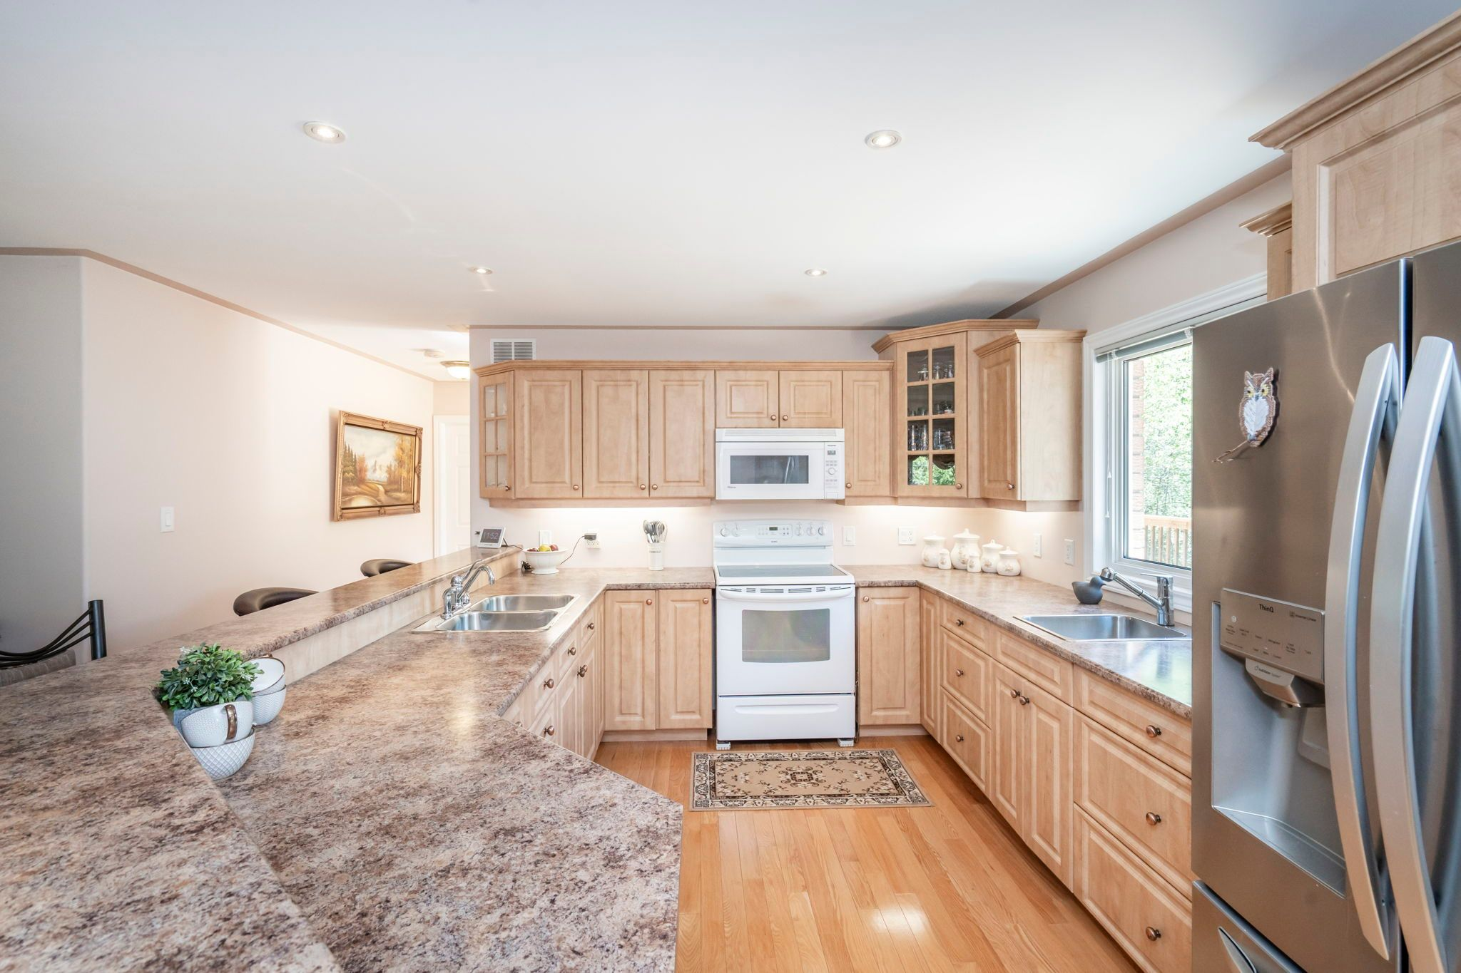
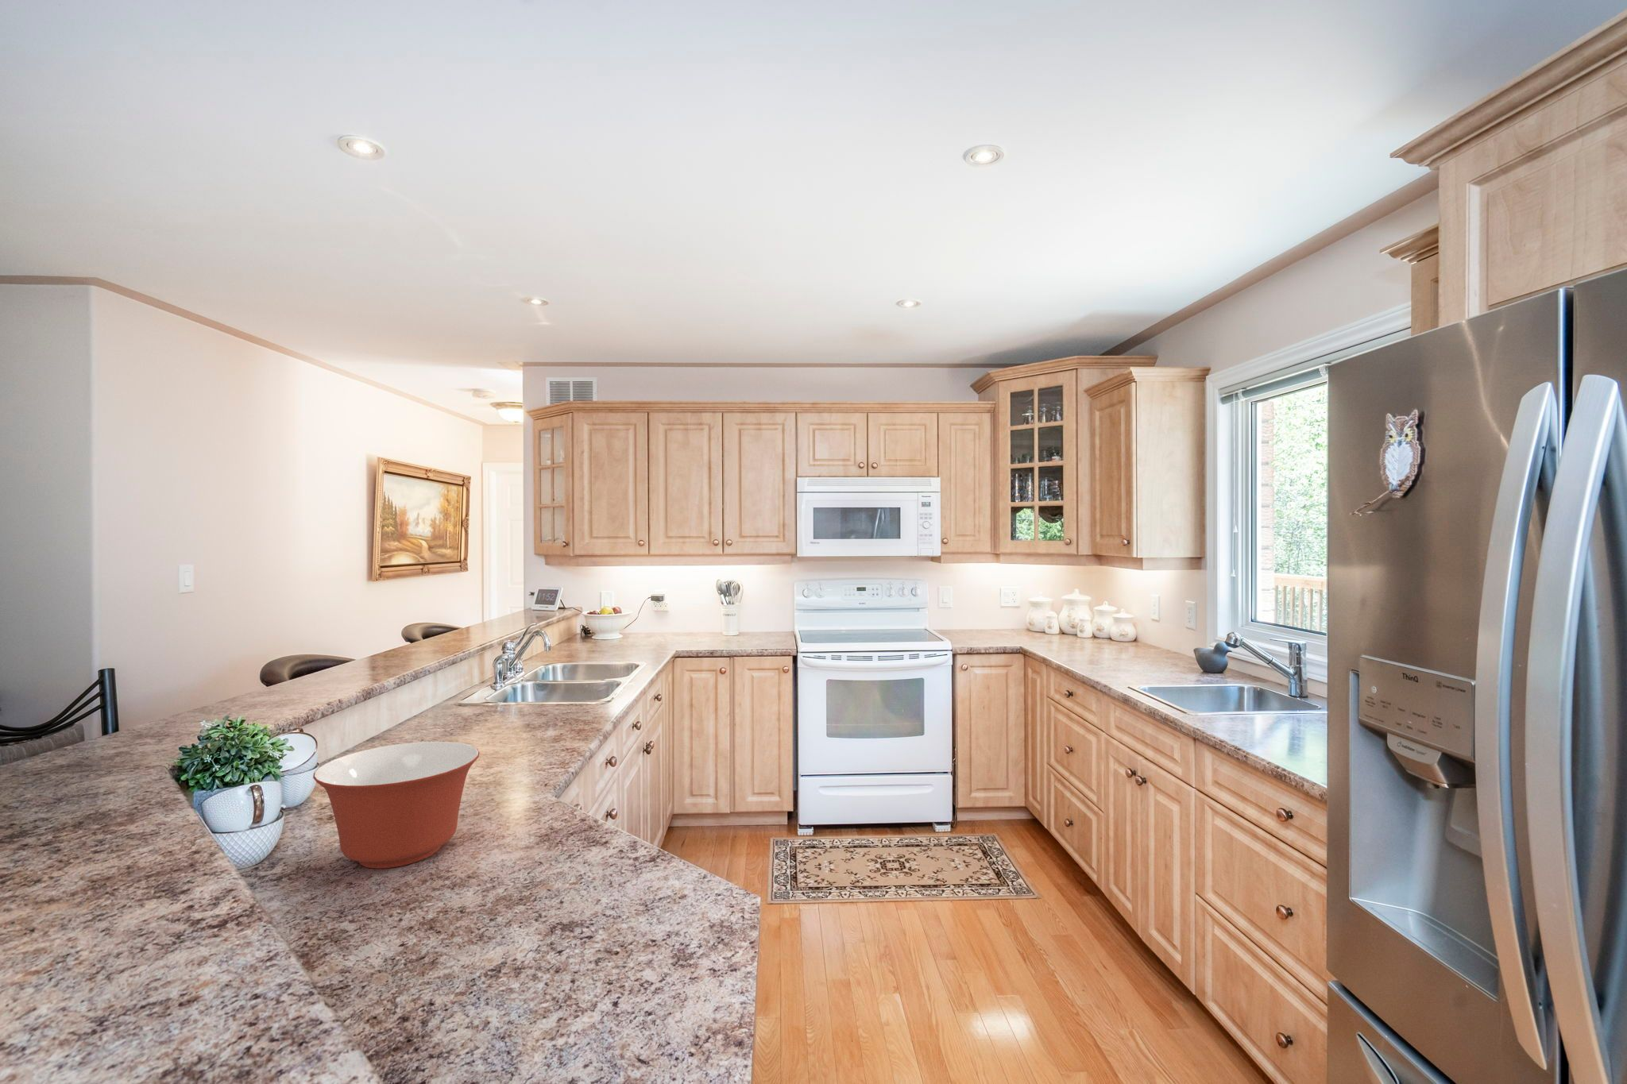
+ mixing bowl [312,740,480,870]
